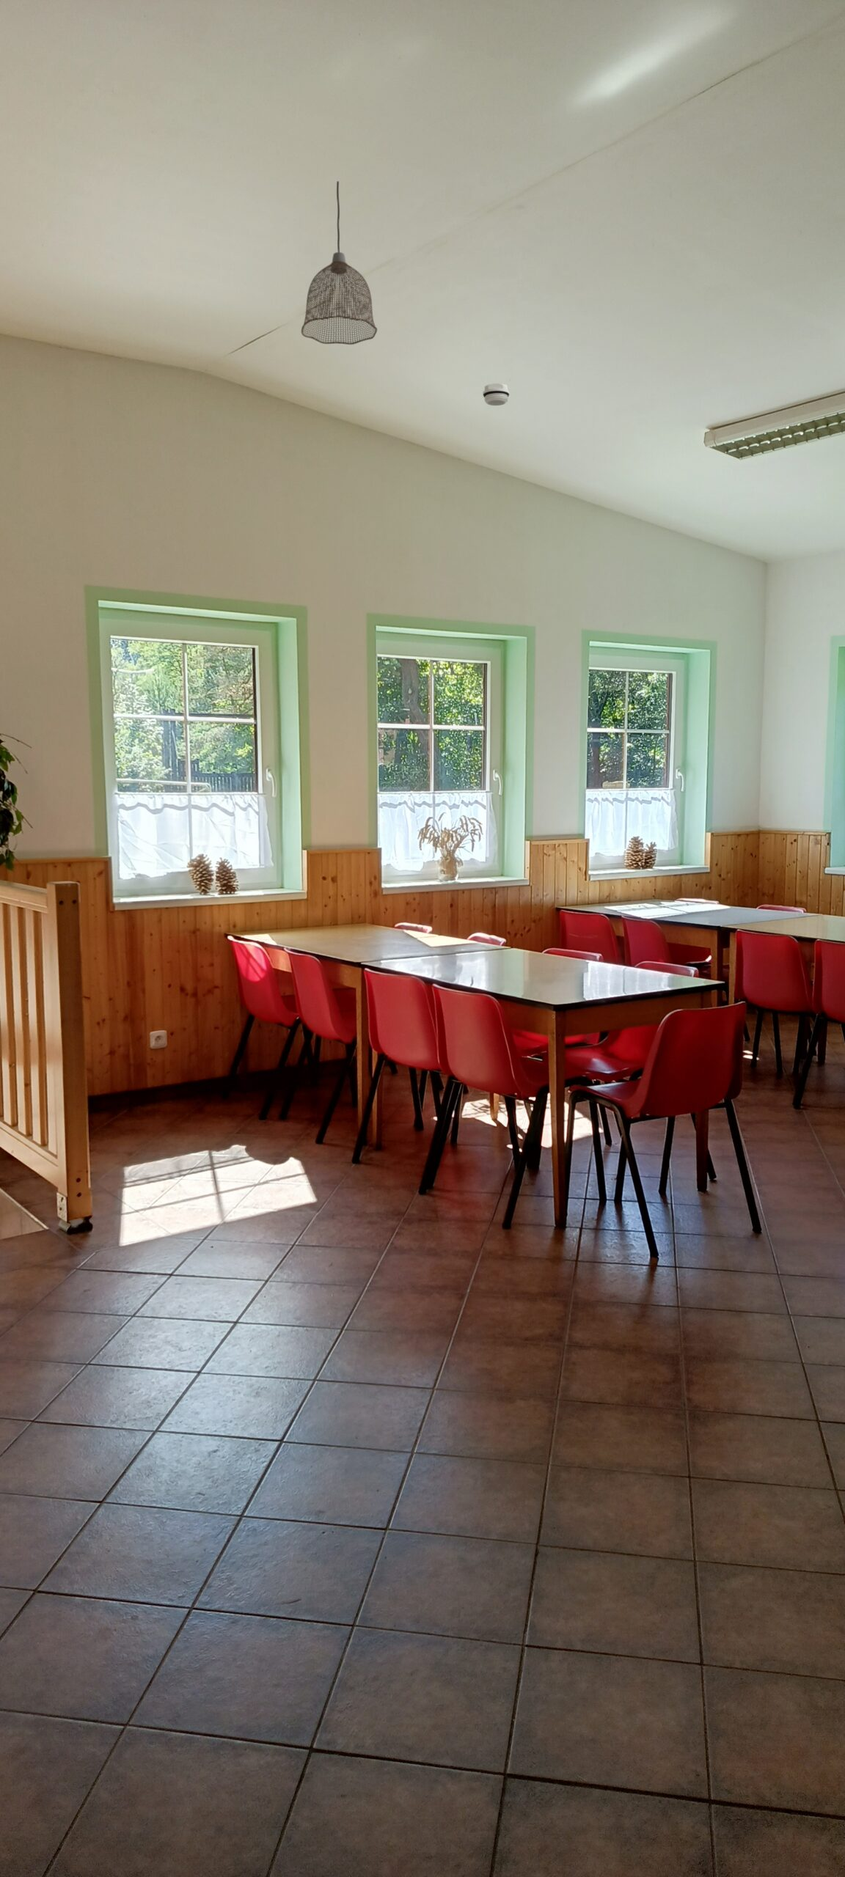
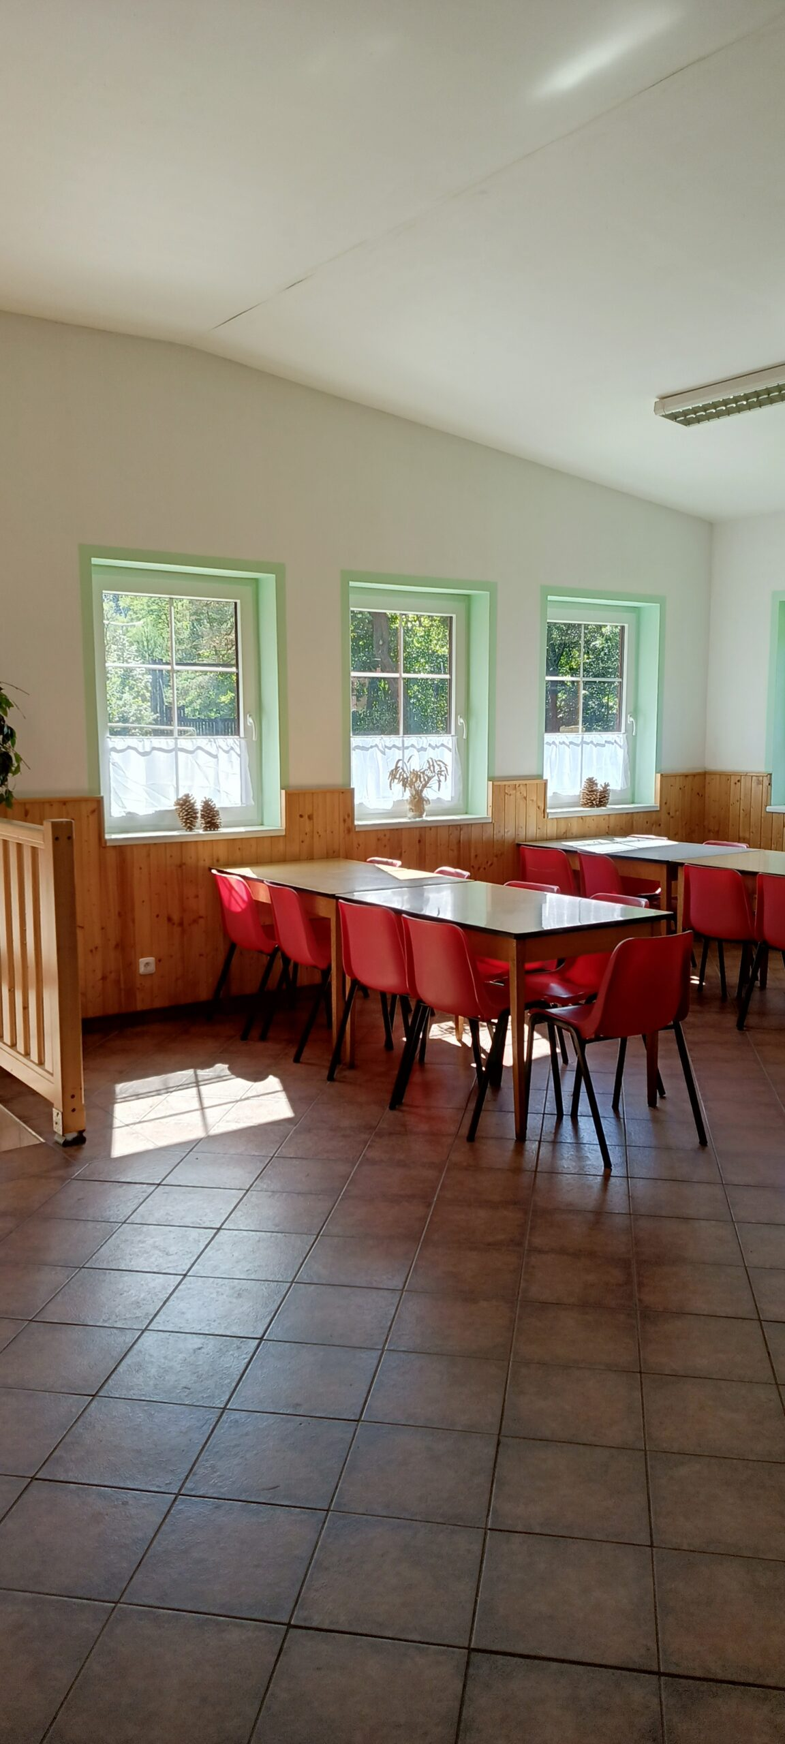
- pendant lamp [300,181,378,345]
- smoke detector [482,383,511,406]
